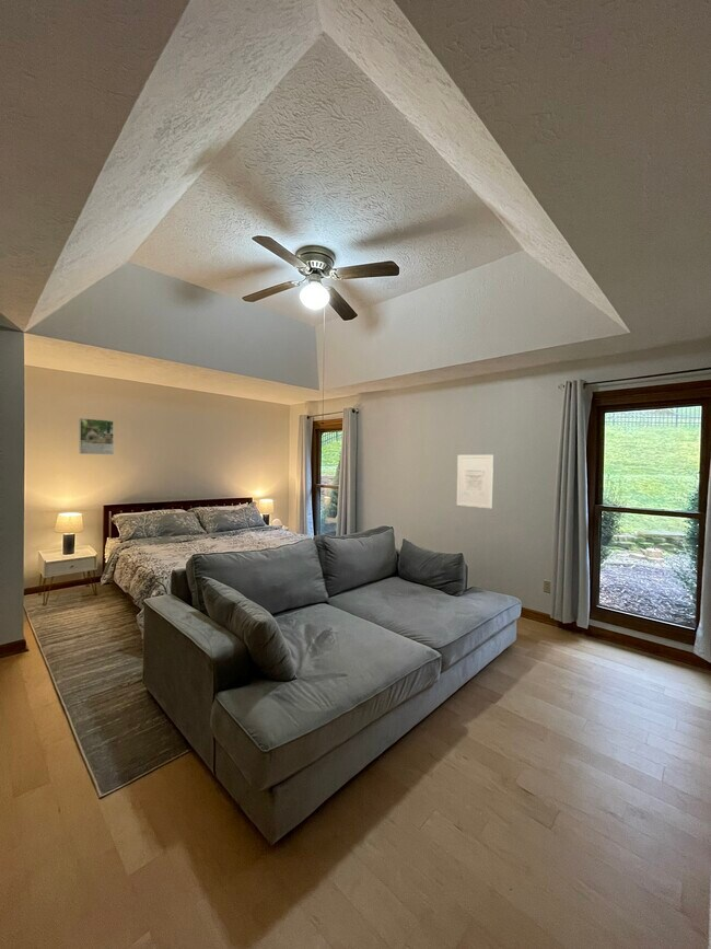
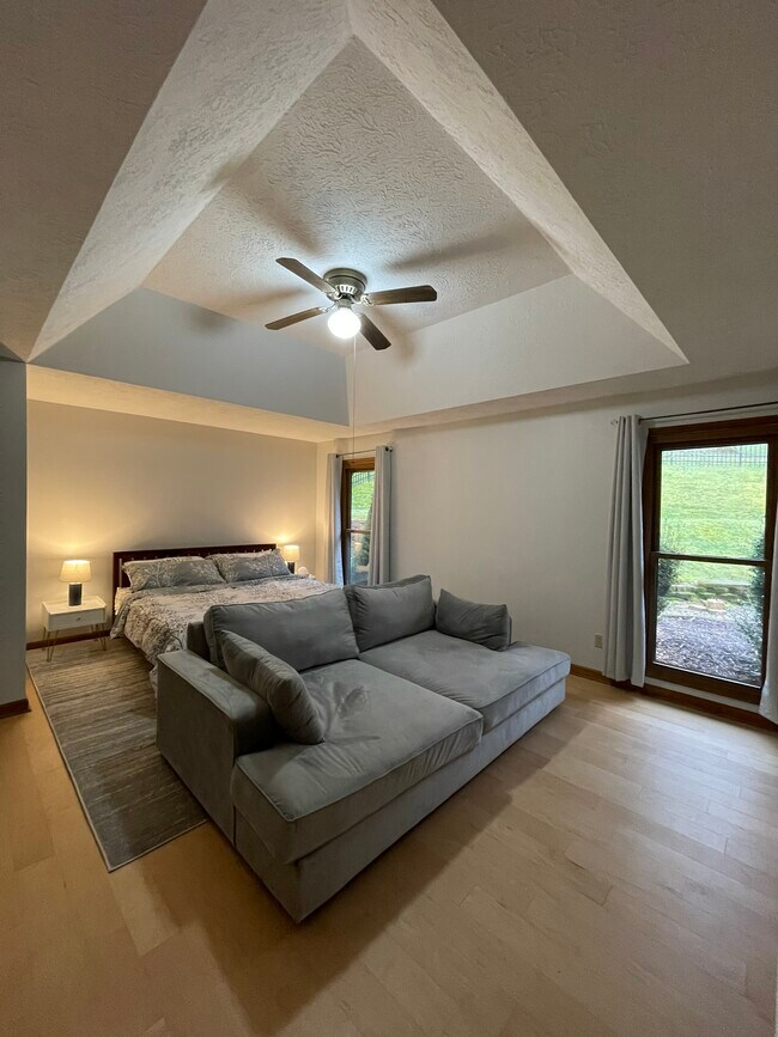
- wall art [456,454,494,509]
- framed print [79,417,115,455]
